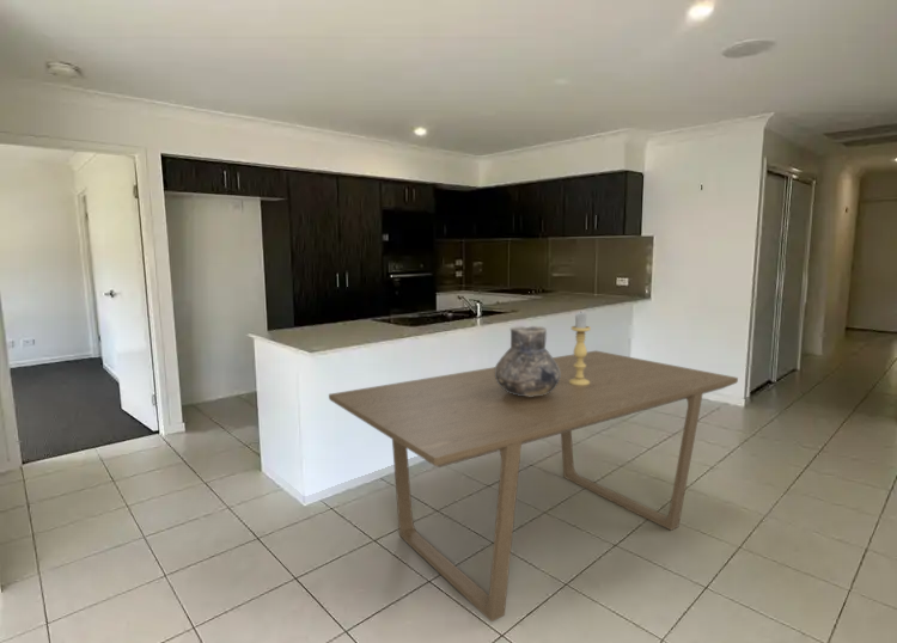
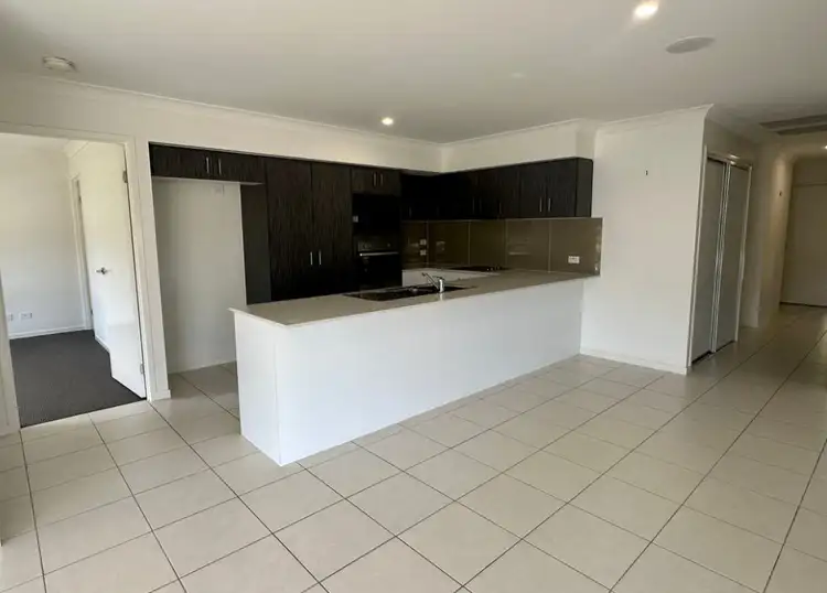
- candle holder [569,312,592,385]
- dining table [328,349,739,623]
- vase [494,325,561,397]
